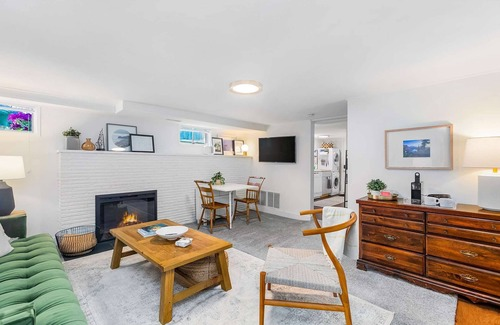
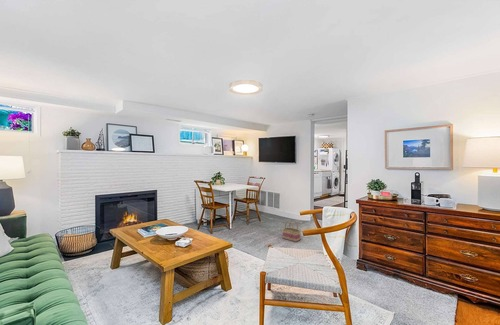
+ basket [281,219,302,243]
